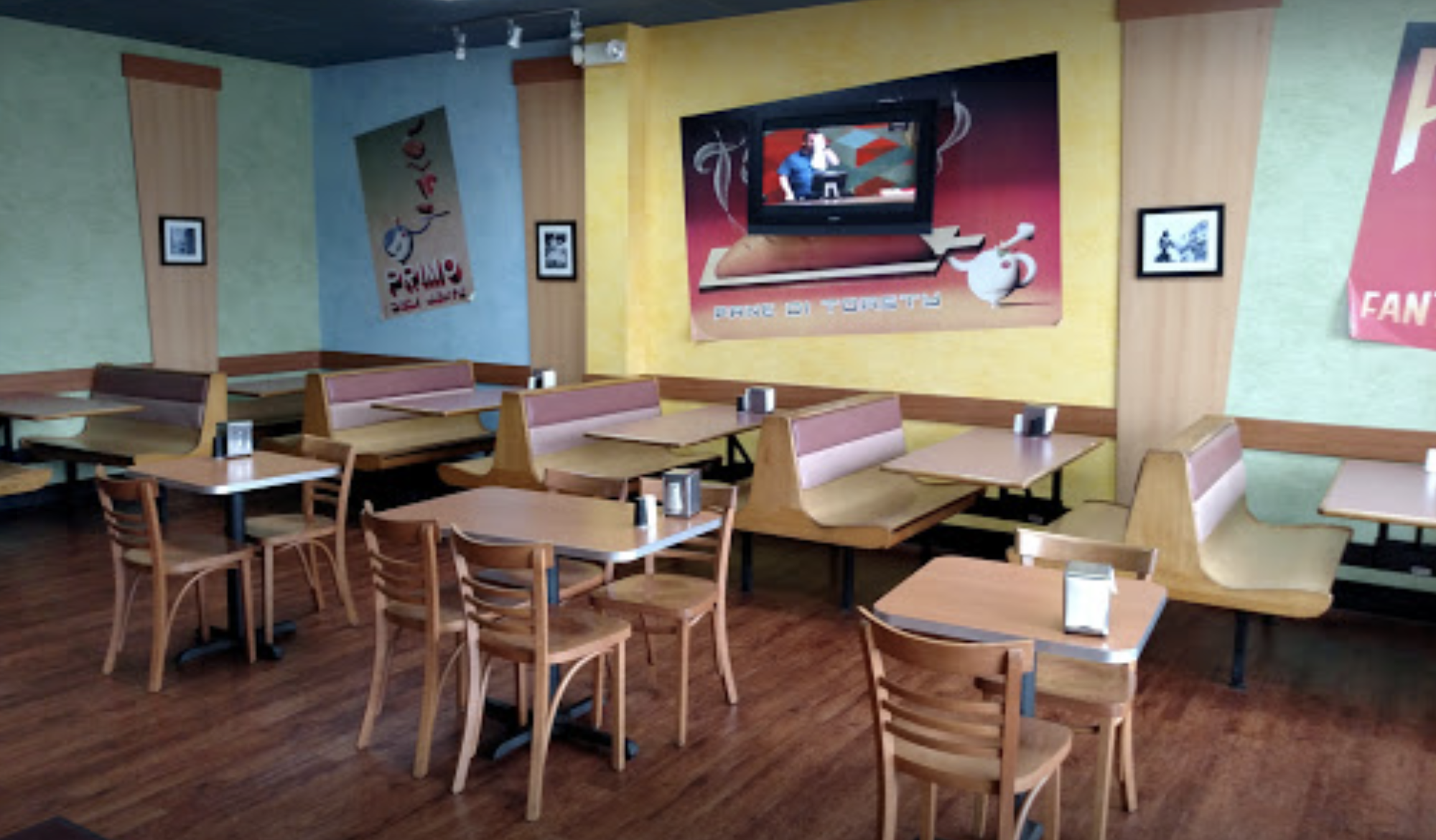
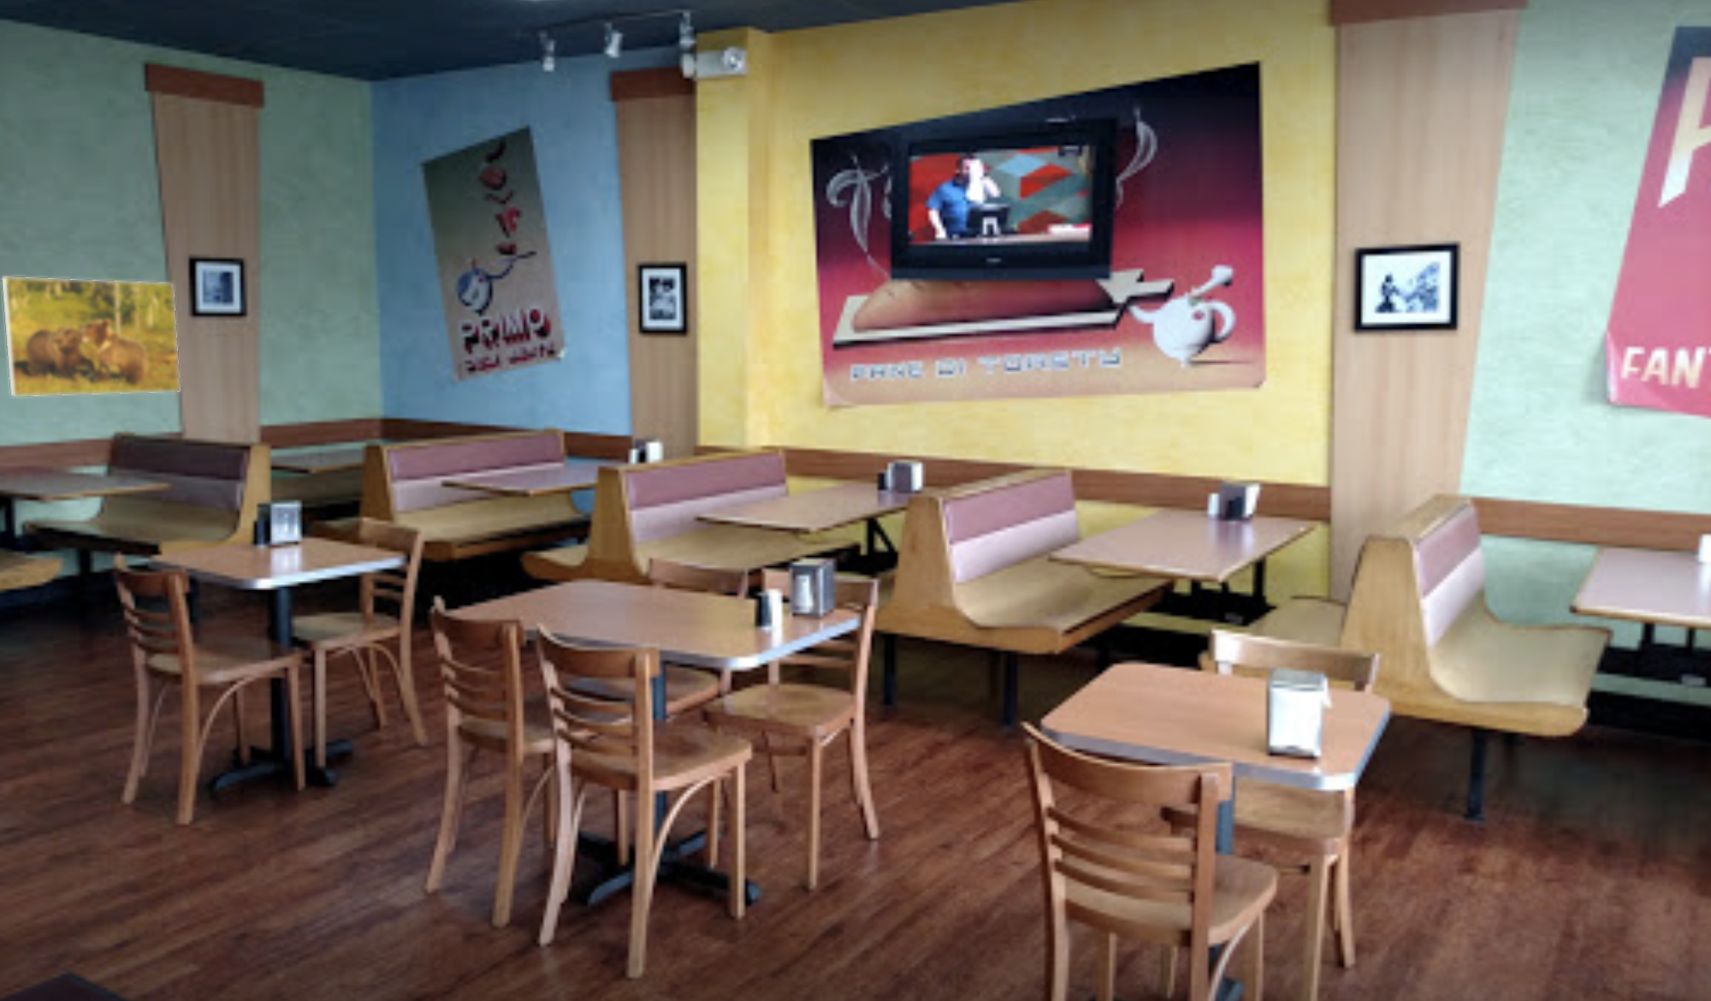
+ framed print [1,276,180,397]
